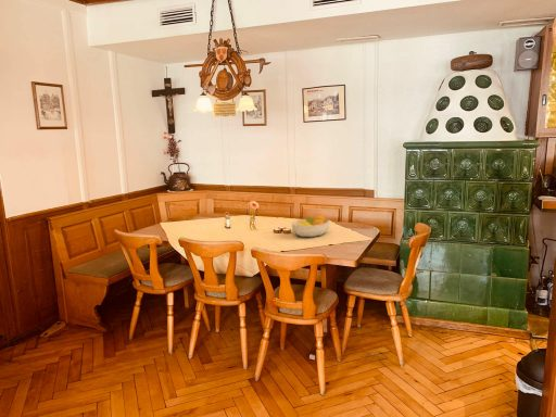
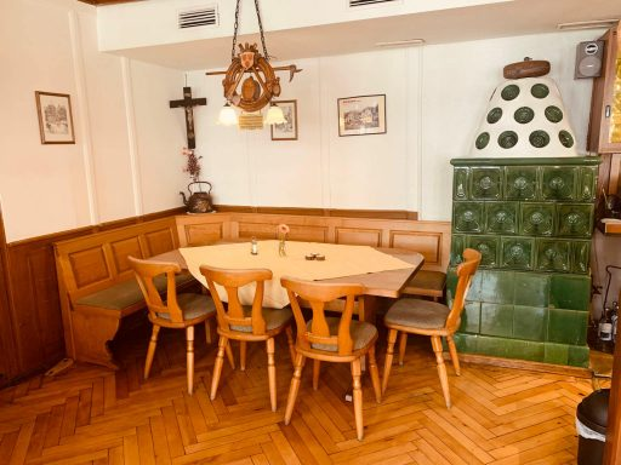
- fruit bowl [291,214,331,238]
